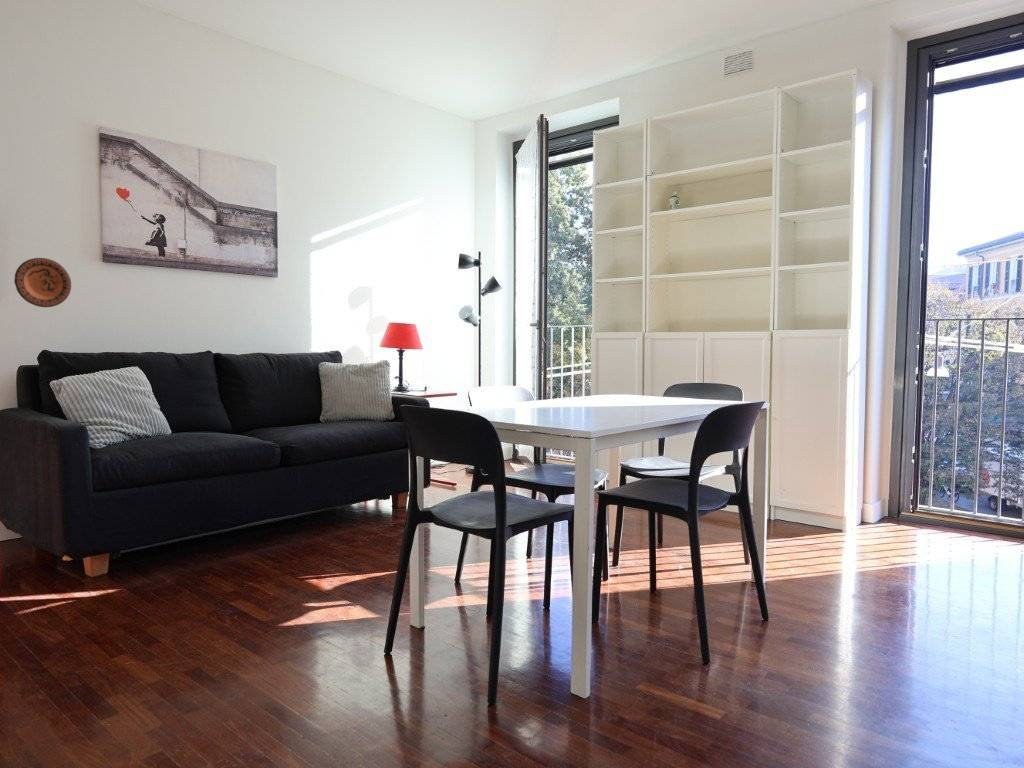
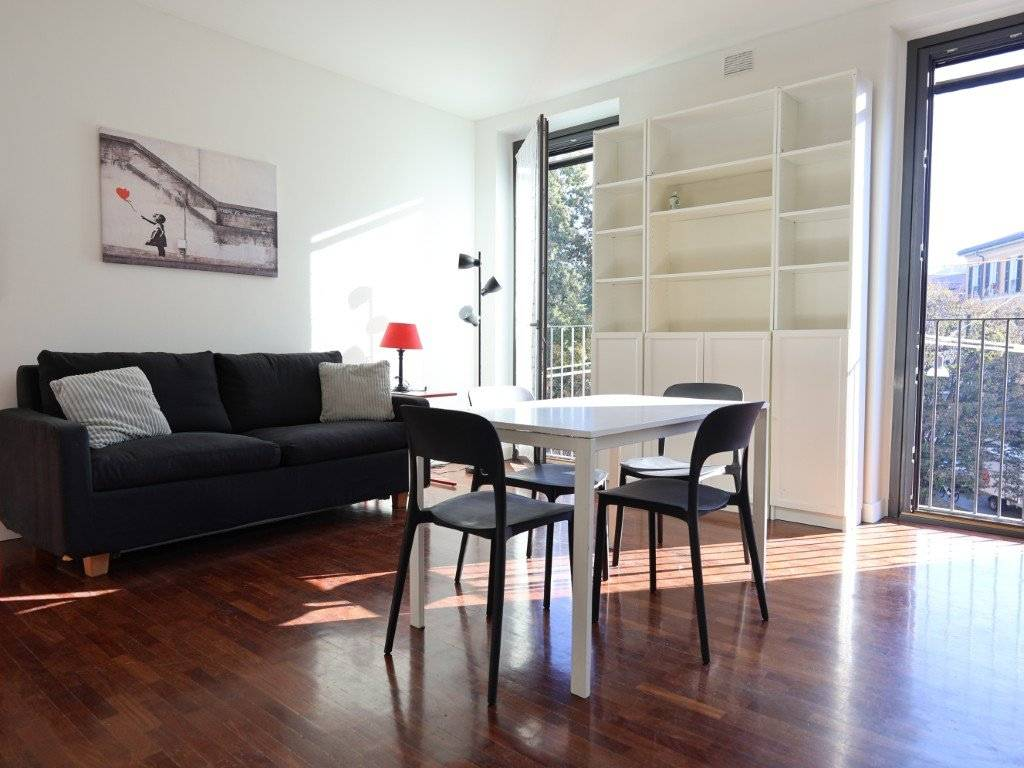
- decorative plate [13,257,72,308]
